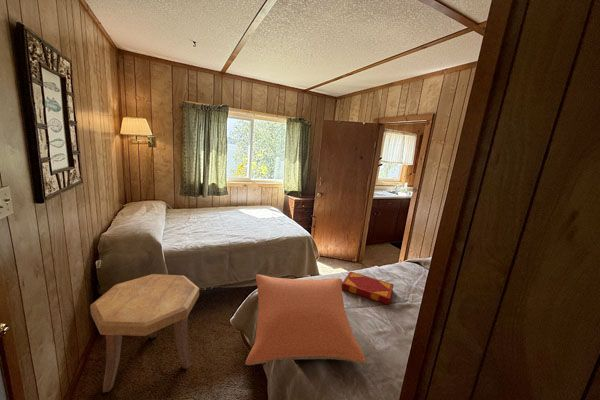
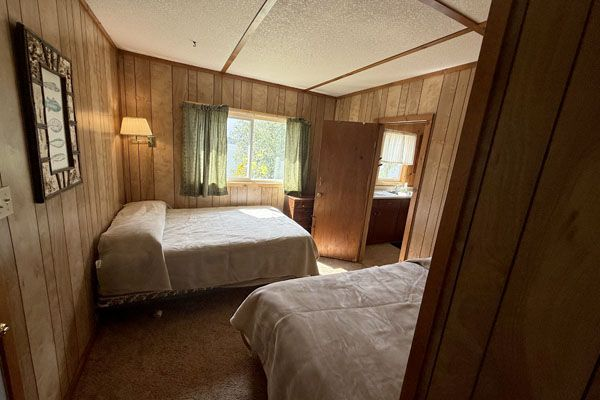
- pillow [244,273,367,366]
- hardback book [342,270,395,306]
- side table [89,273,200,394]
